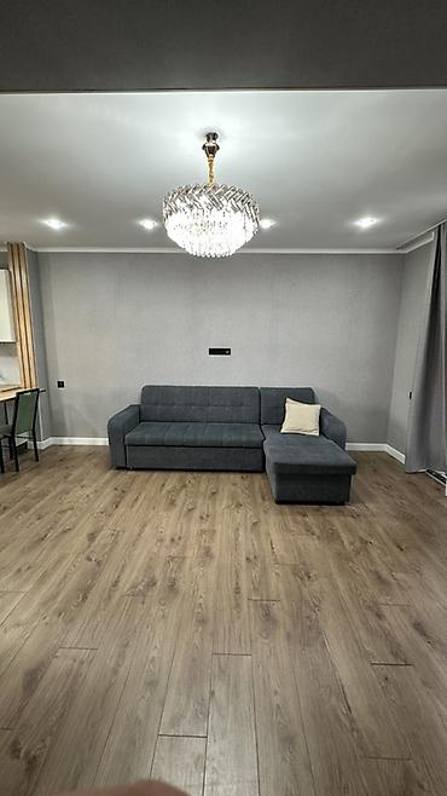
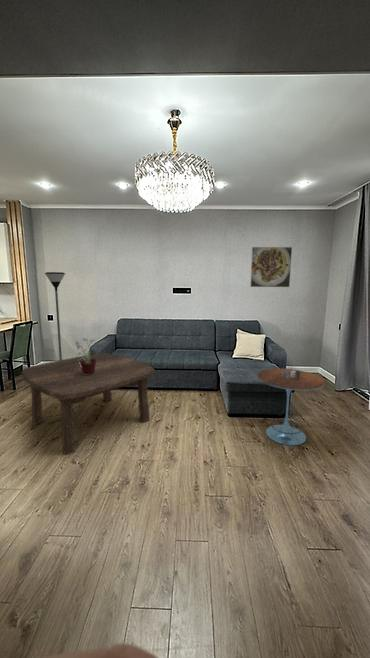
+ side table [256,367,326,446]
+ coffee table [21,352,156,456]
+ floor lamp [44,271,66,360]
+ potted plant [74,337,100,375]
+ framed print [249,246,293,288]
